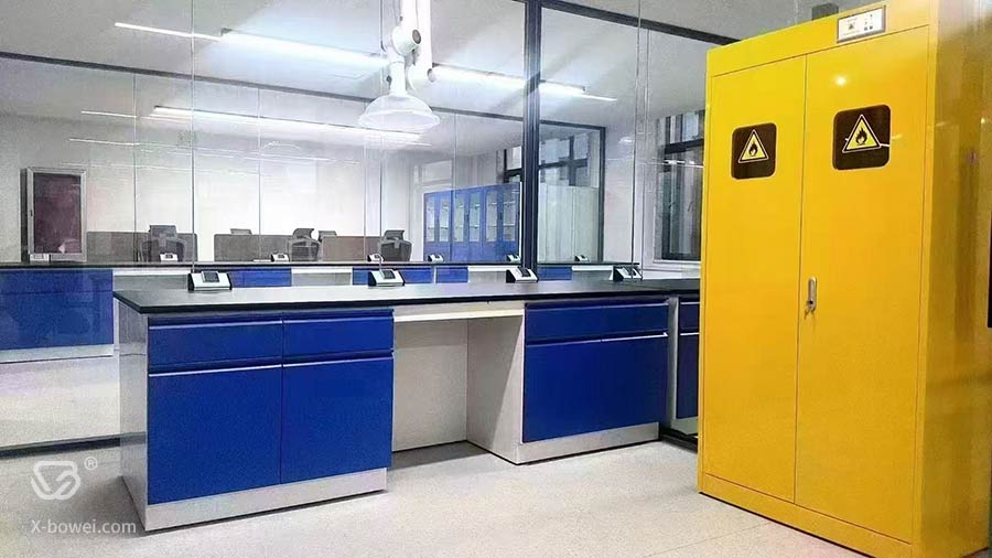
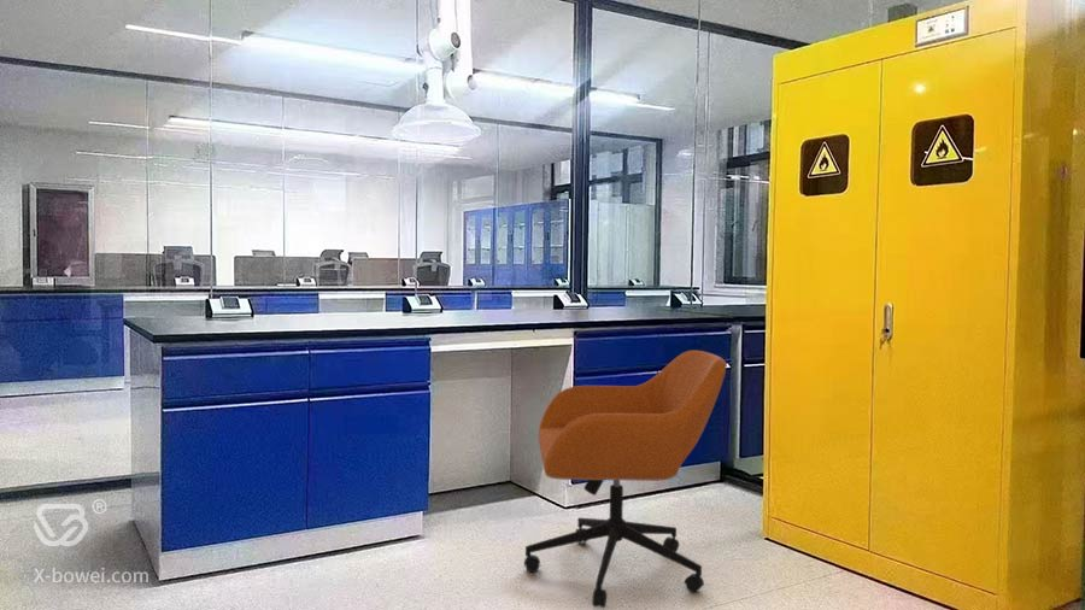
+ office chair [523,350,728,609]
